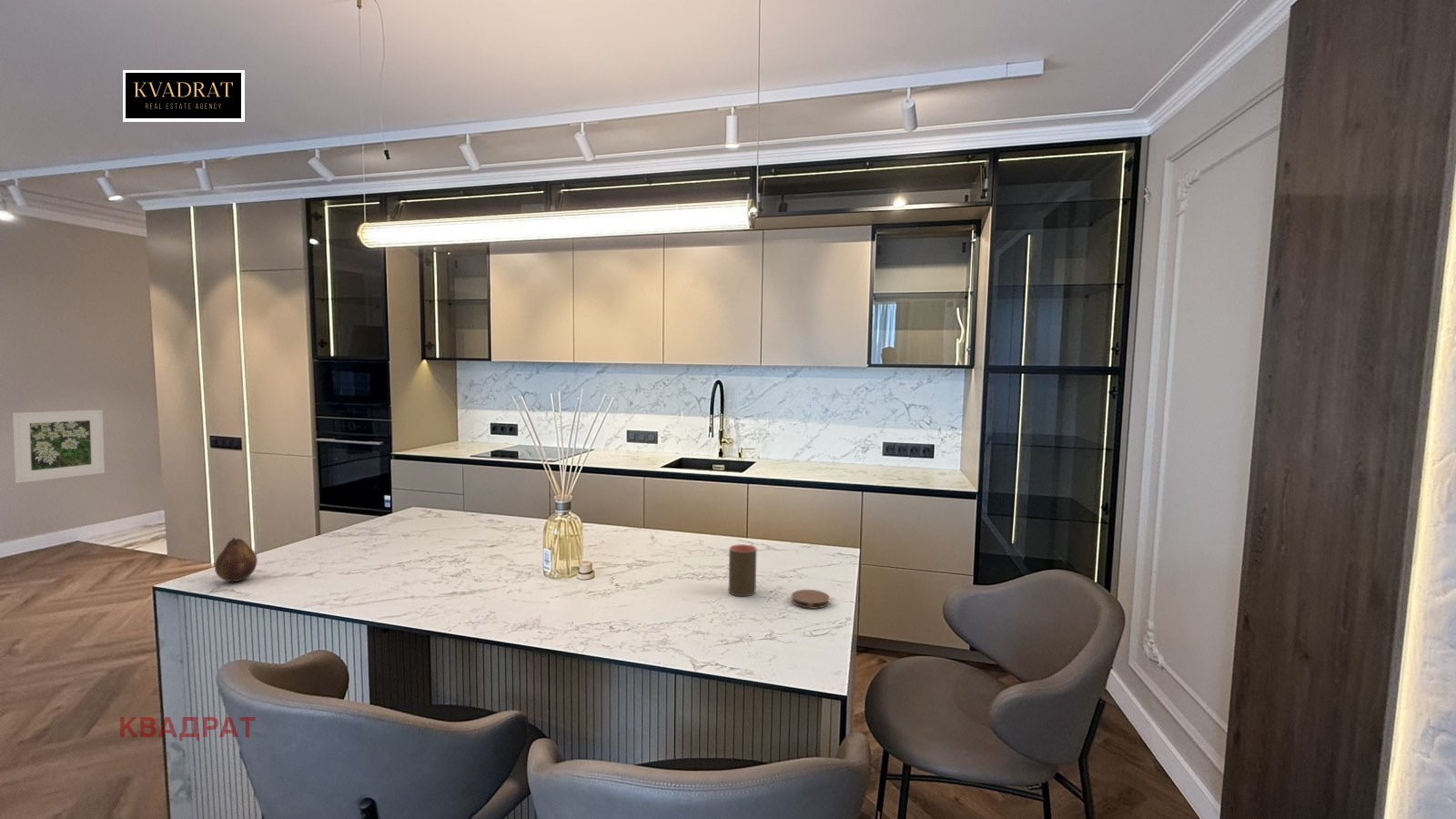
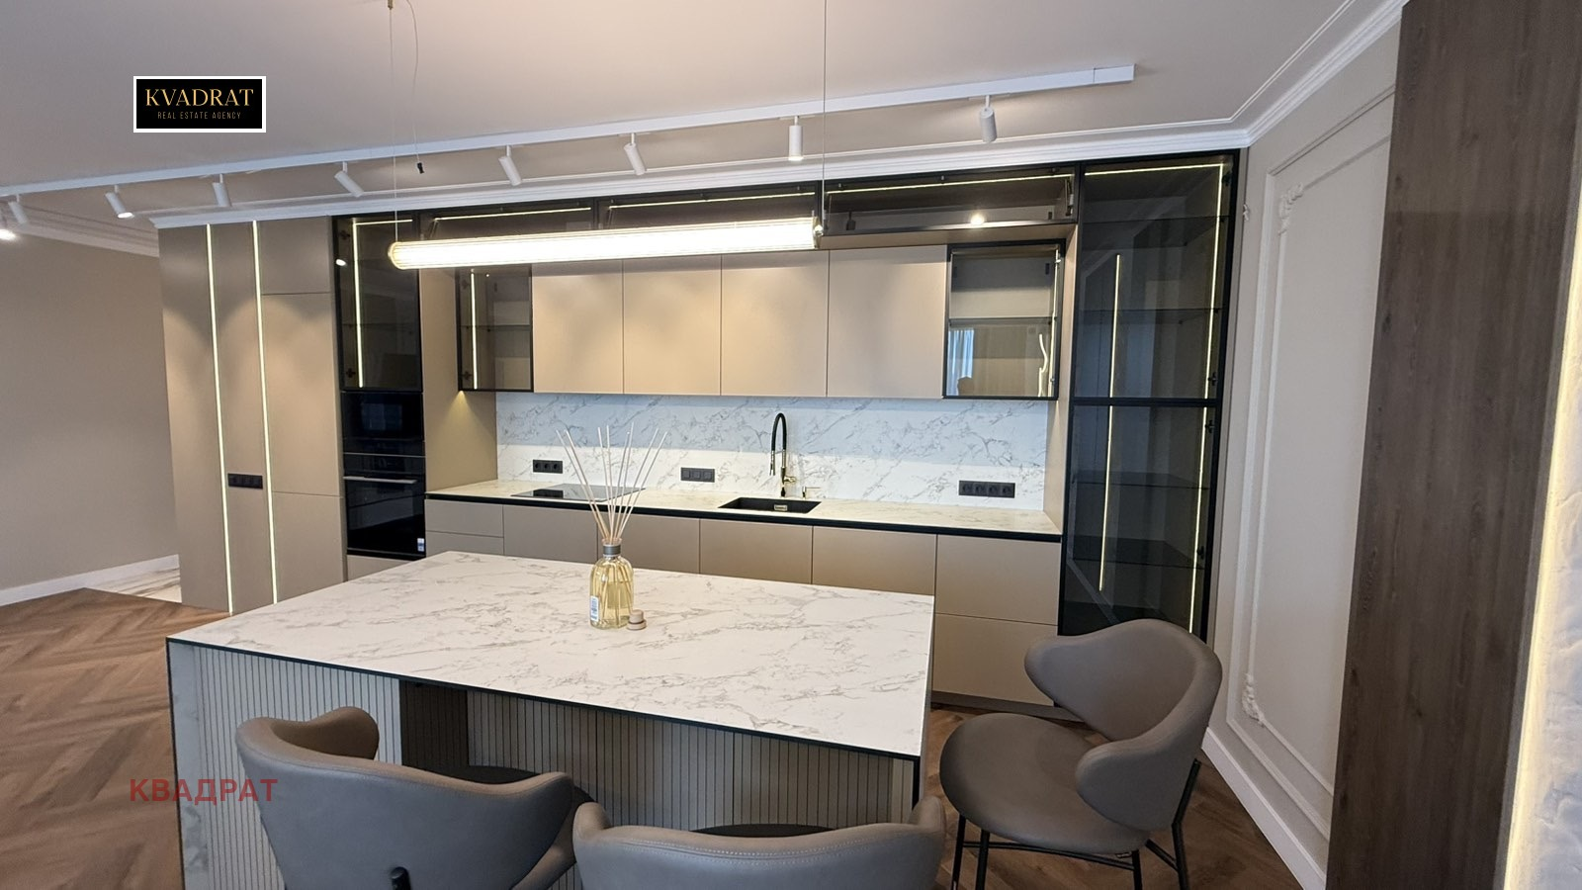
- cup [728,543,757,597]
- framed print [12,409,106,484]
- coaster [791,589,831,610]
- fruit [214,537,258,582]
